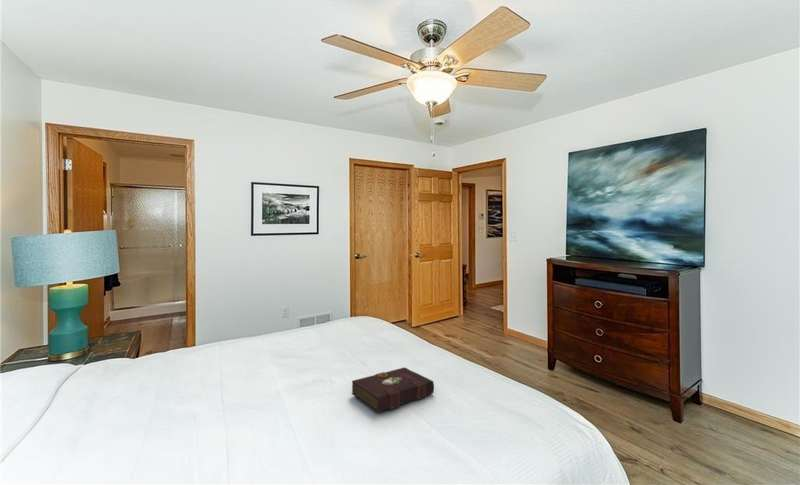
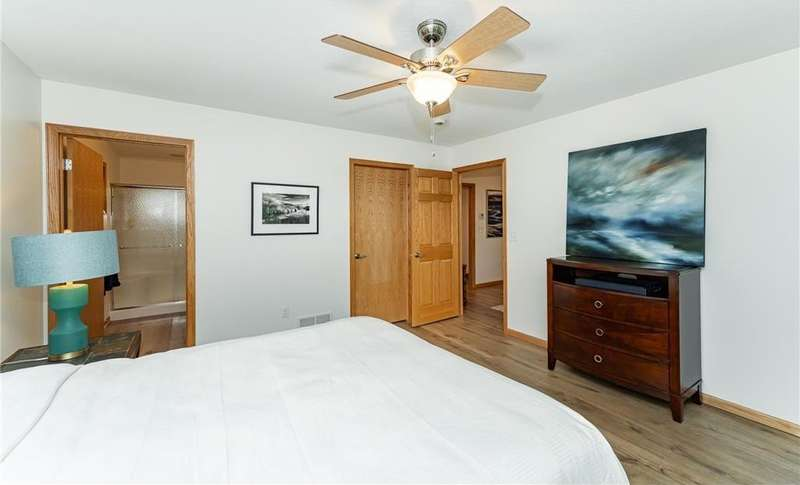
- book [351,366,435,413]
